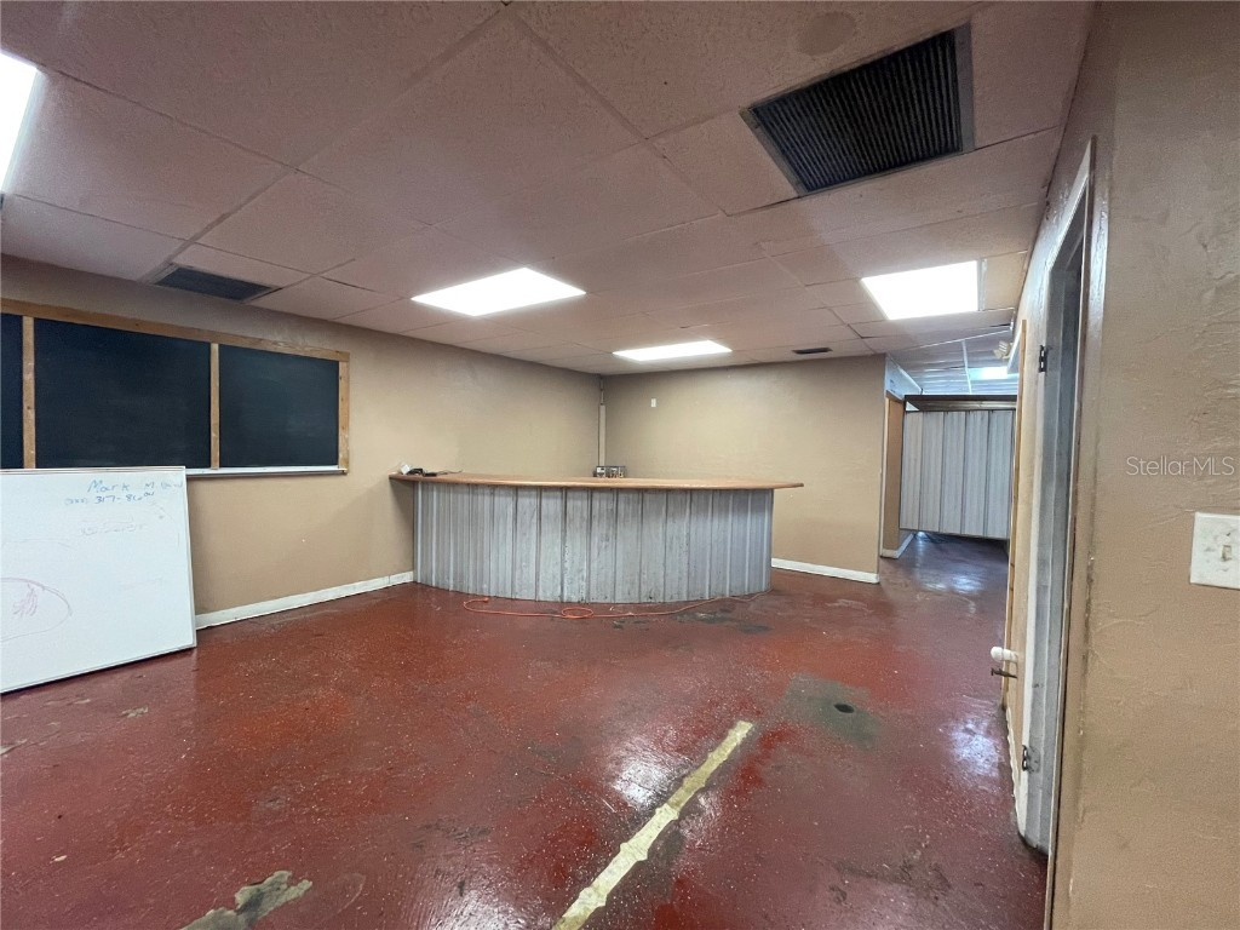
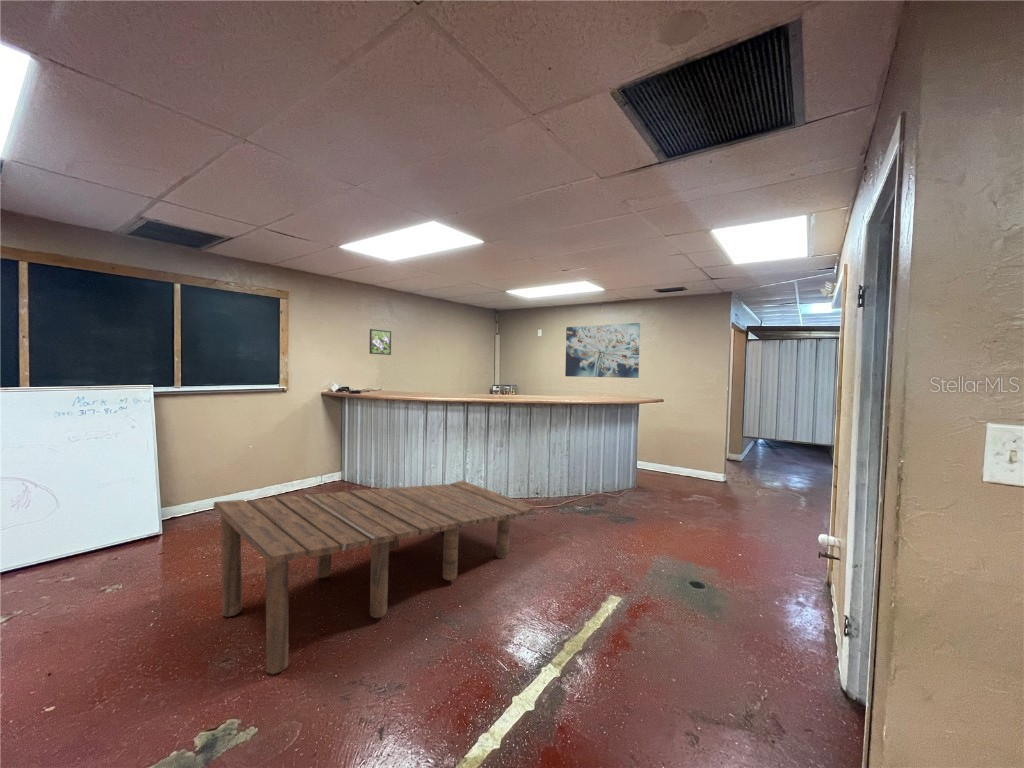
+ wall art [564,322,641,379]
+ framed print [369,328,392,356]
+ dining table [212,479,535,675]
